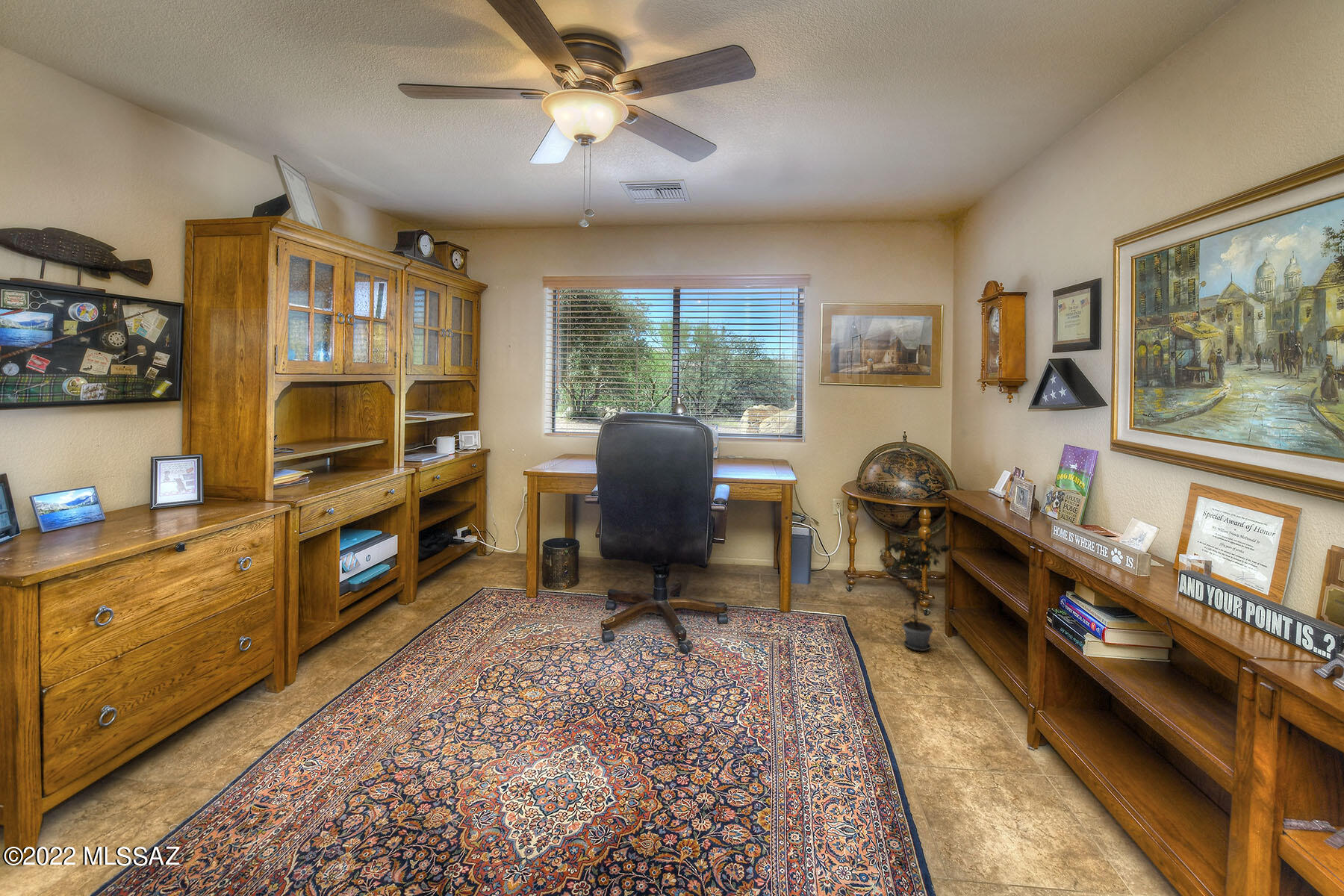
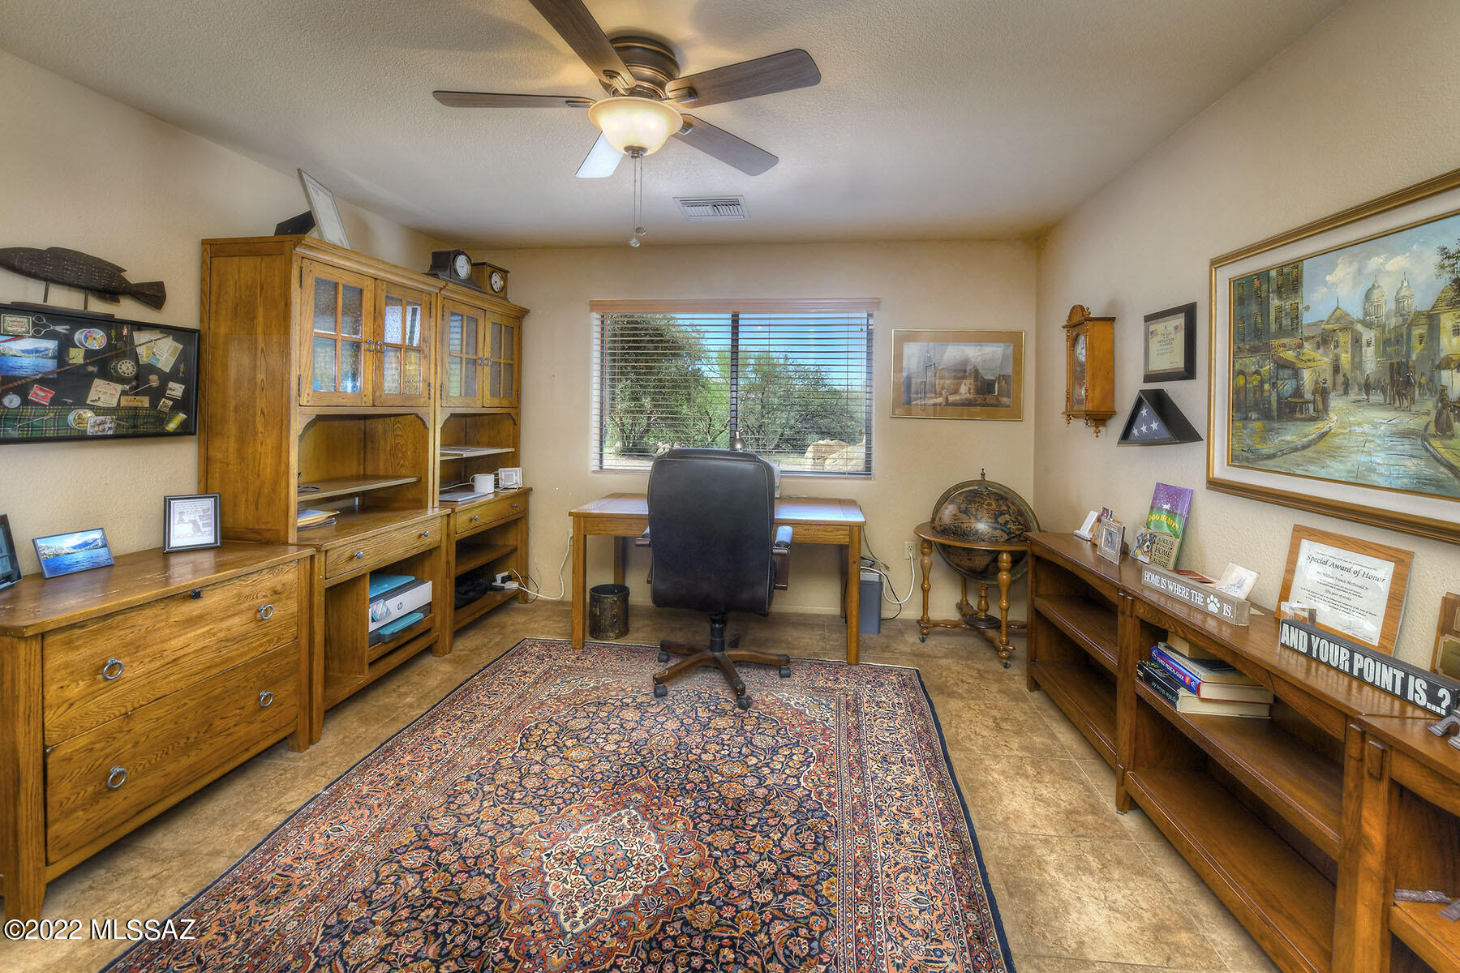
- potted plant [879,532,959,652]
